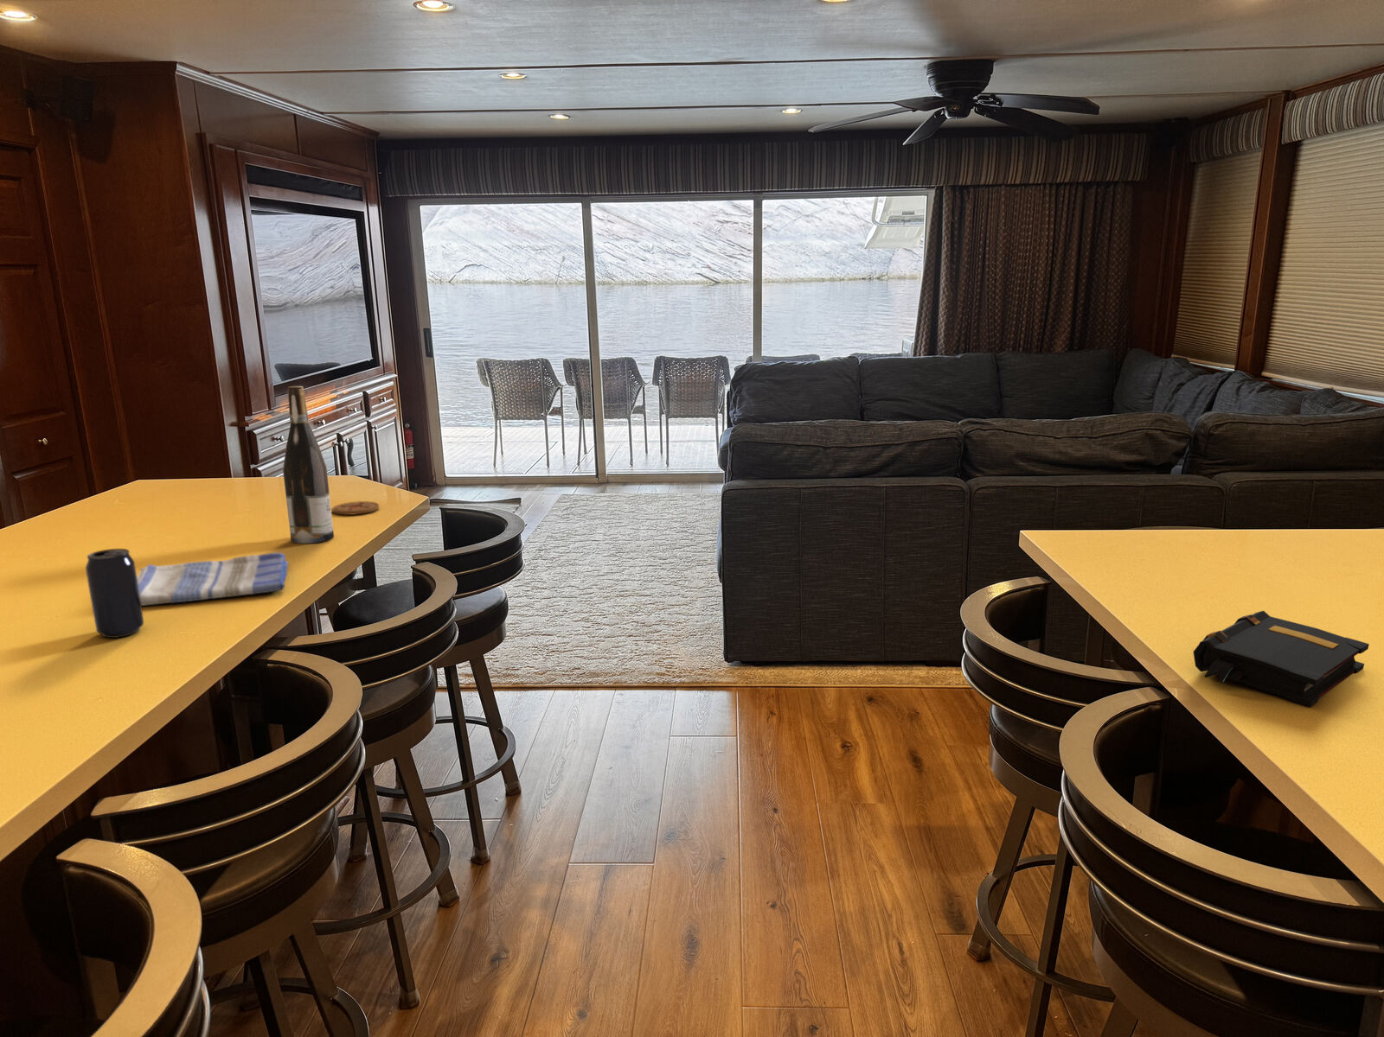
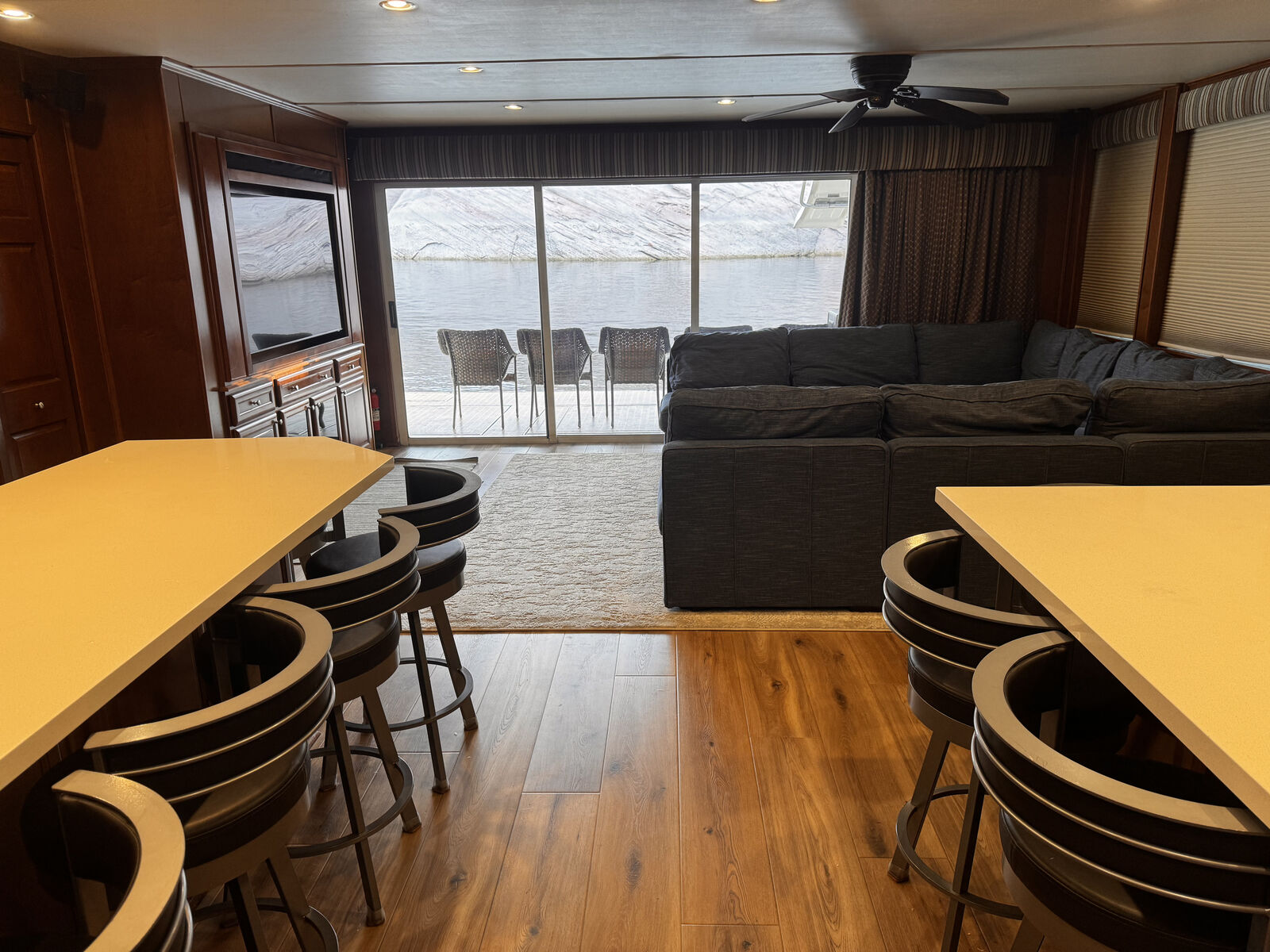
- beverage can [85,548,145,638]
- coaster [331,500,380,516]
- book [1192,610,1370,708]
- dish towel [136,551,290,607]
- wine bottle [282,386,335,545]
